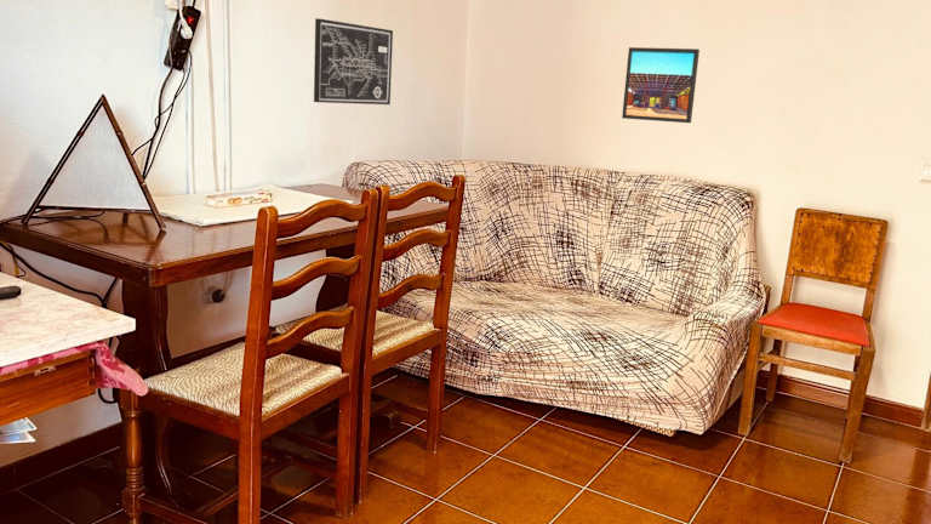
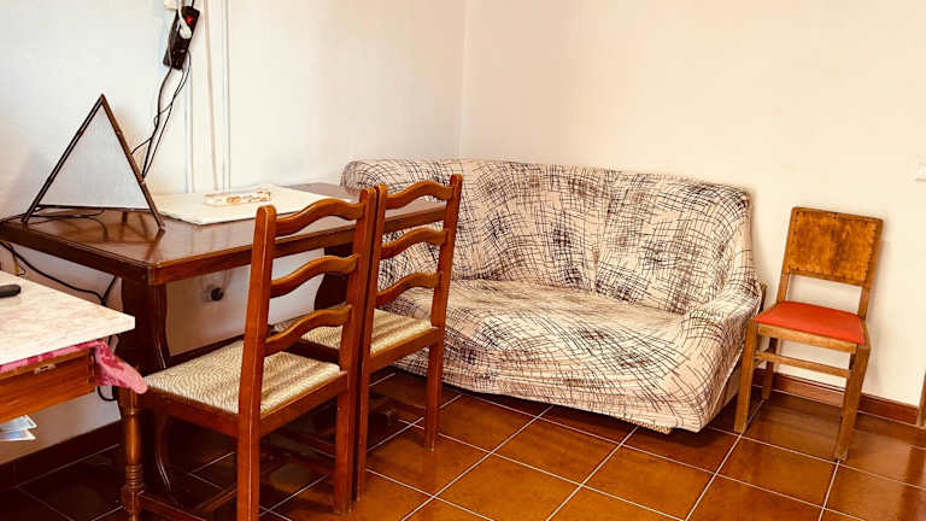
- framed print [621,46,701,124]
- wall art [313,17,394,106]
